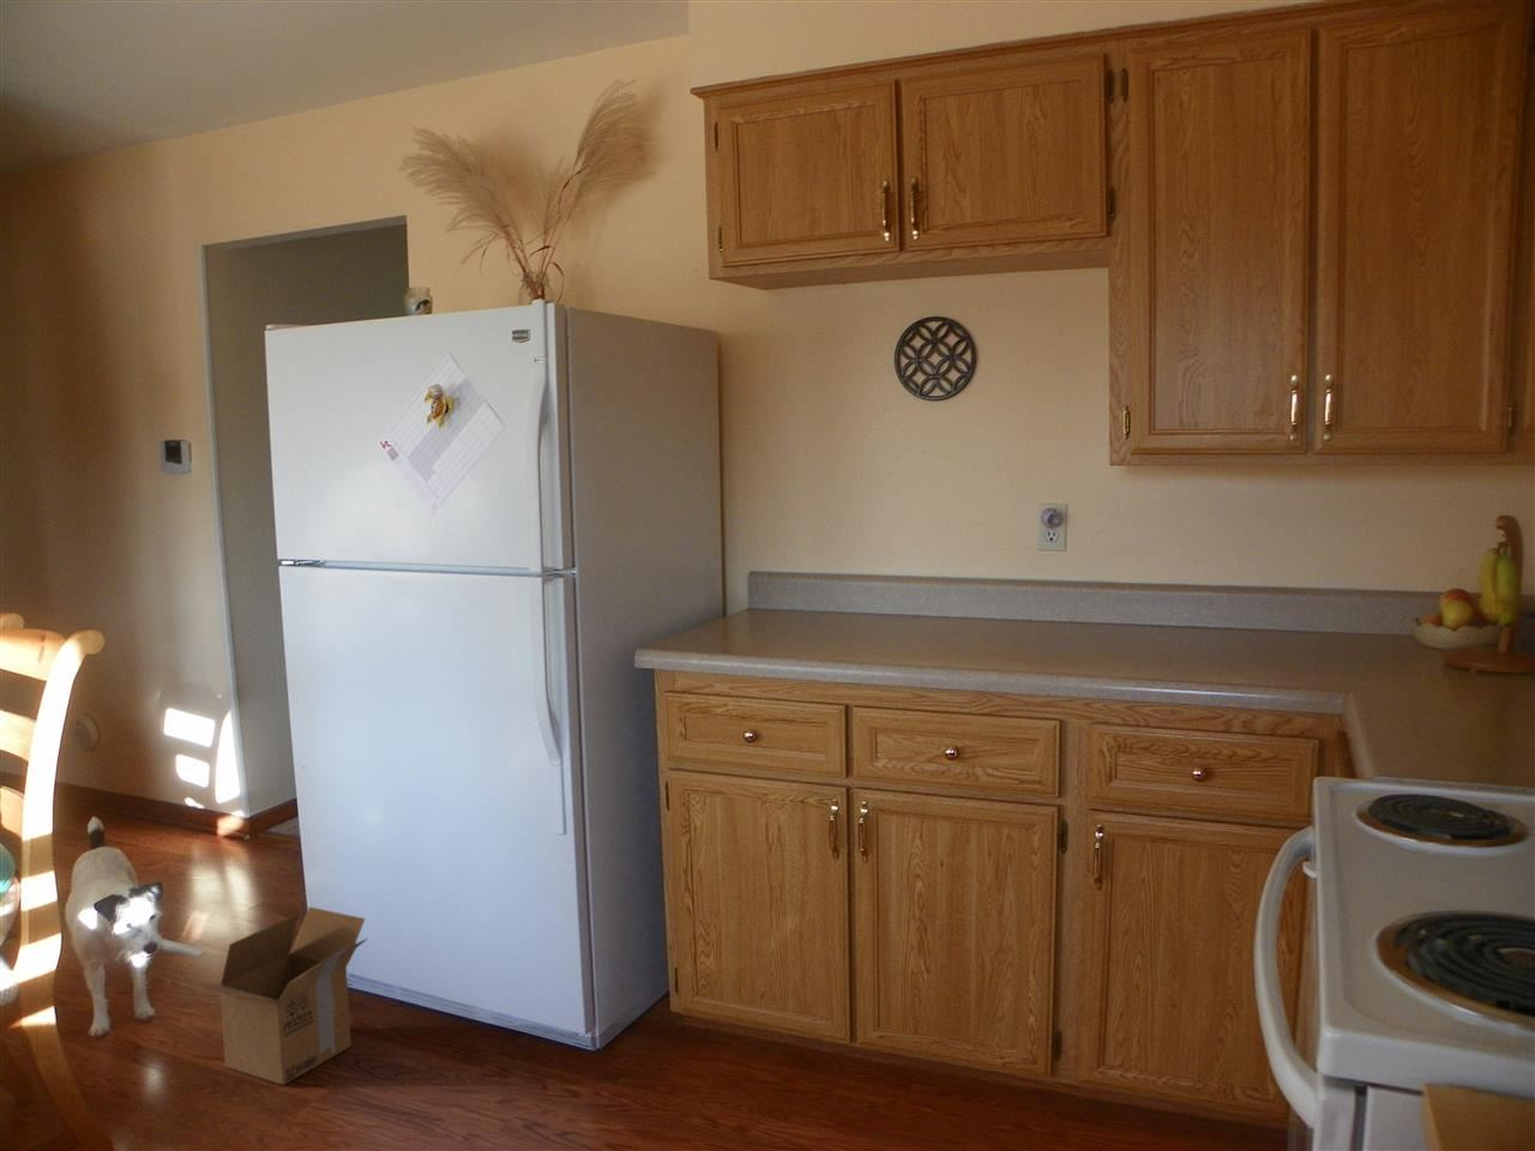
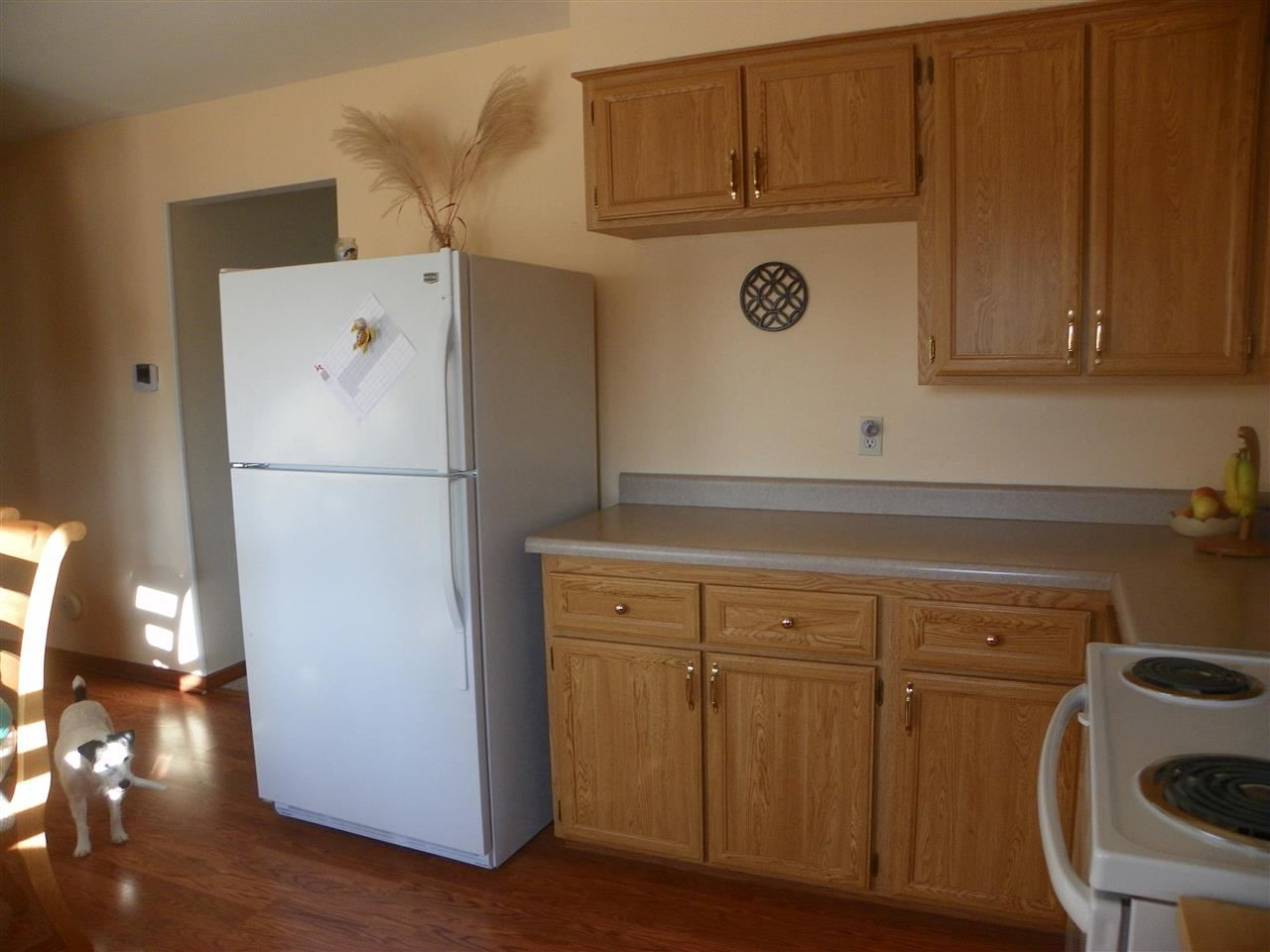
- cardboard box [176,906,370,1086]
